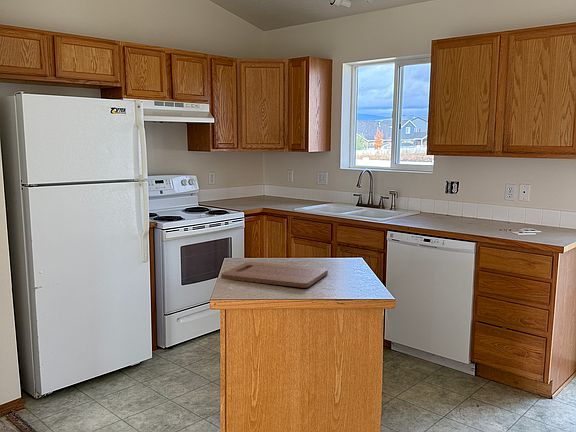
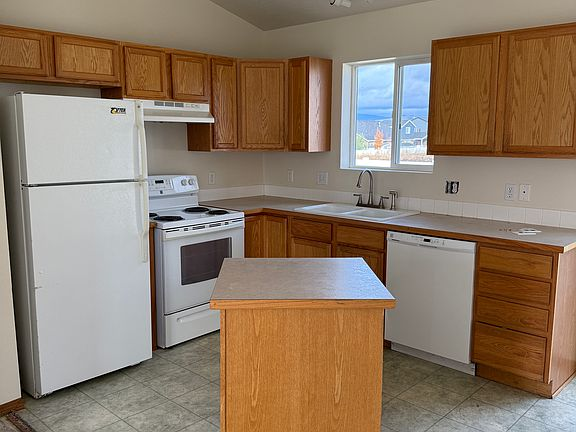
- cutting board [220,261,329,289]
